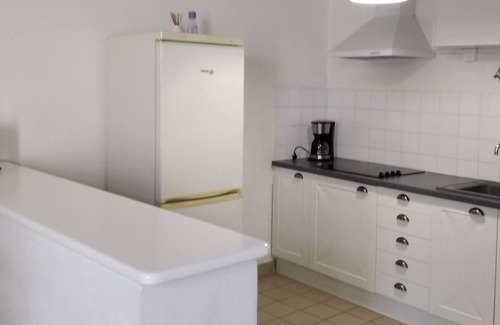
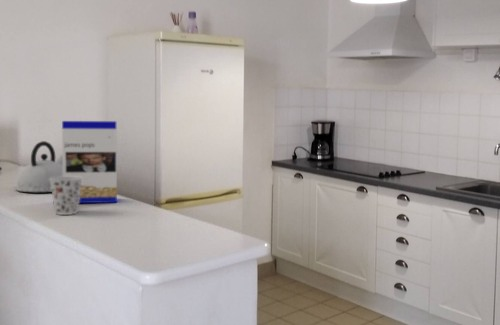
+ cup [50,177,82,216]
+ cereal box [61,120,118,204]
+ kettle [14,140,63,193]
